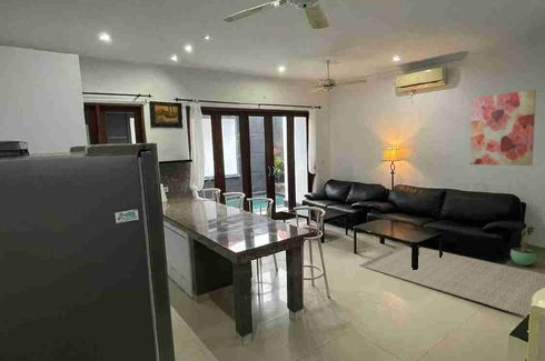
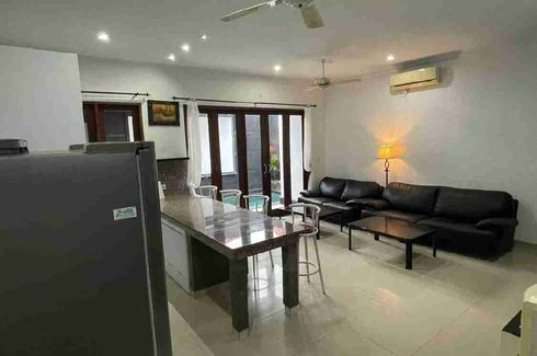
- rug [358,244,545,318]
- wall art [469,89,537,167]
- potted plant [509,225,537,267]
